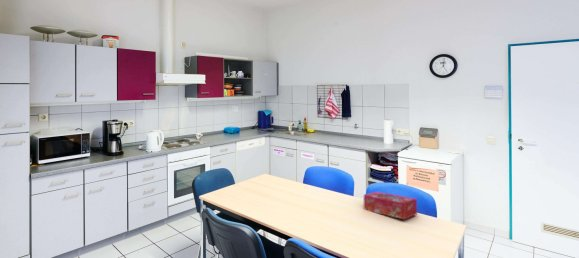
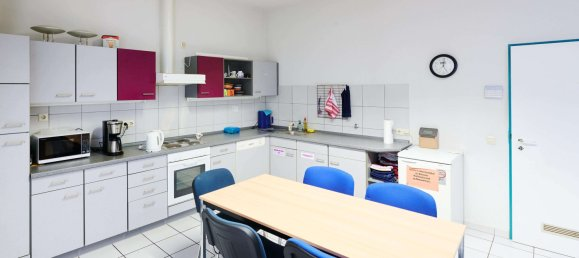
- tissue box [363,191,418,220]
